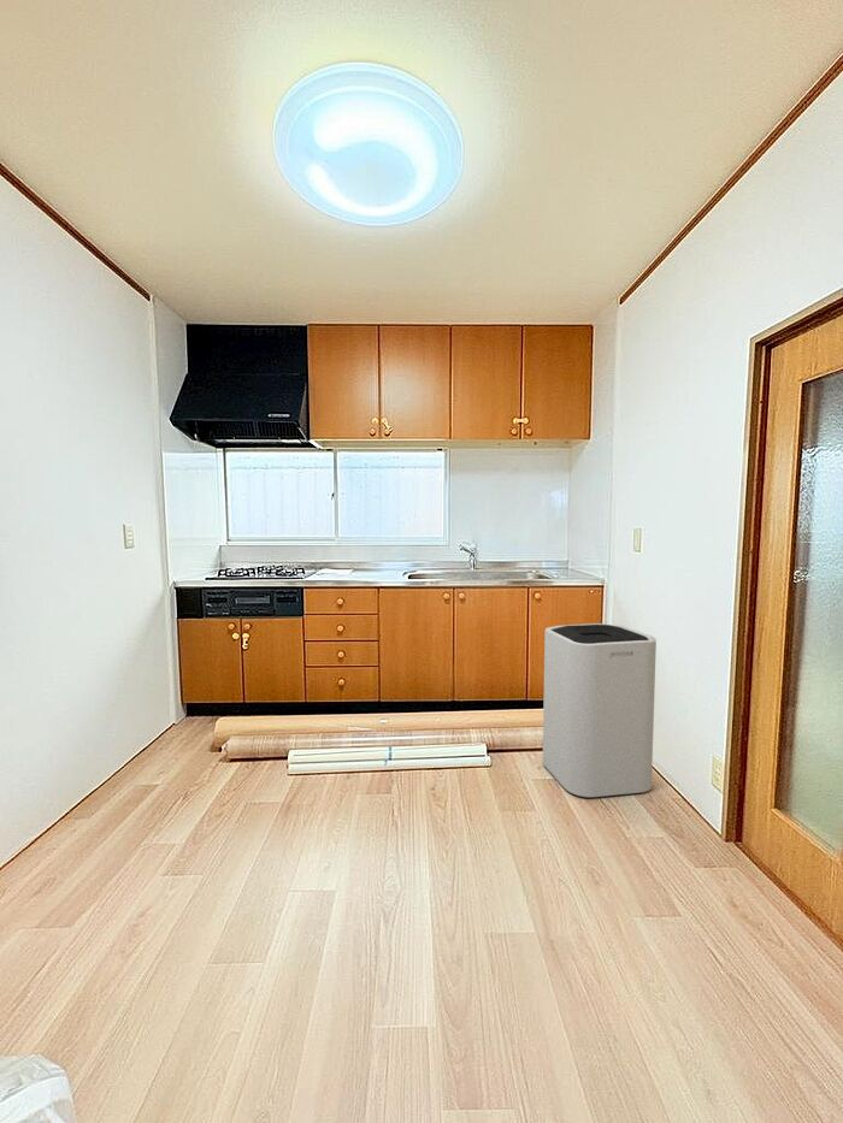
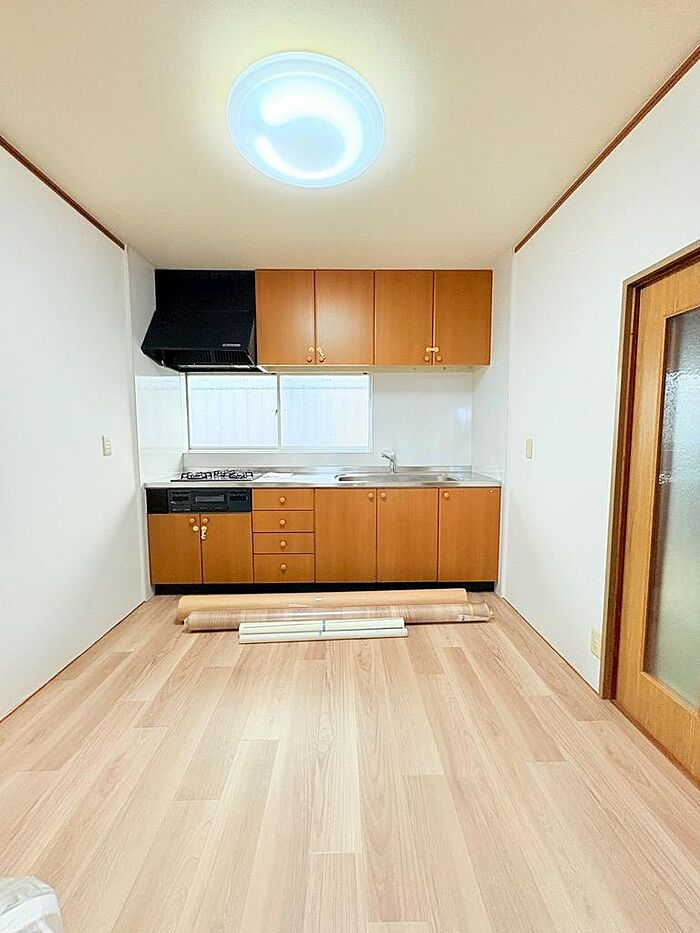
- trash can [542,622,658,799]
